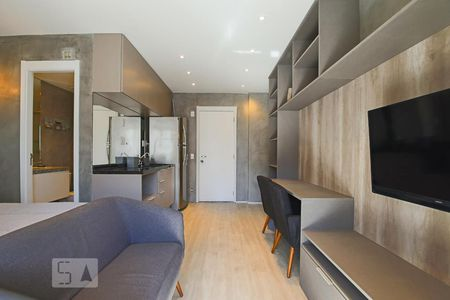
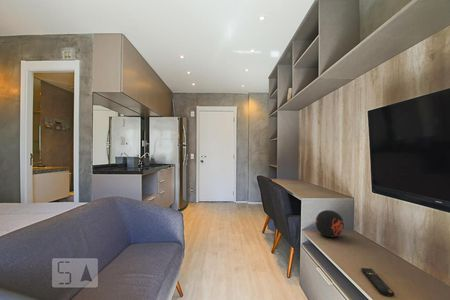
+ remote control [360,267,395,298]
+ decorative ball [315,209,345,238]
